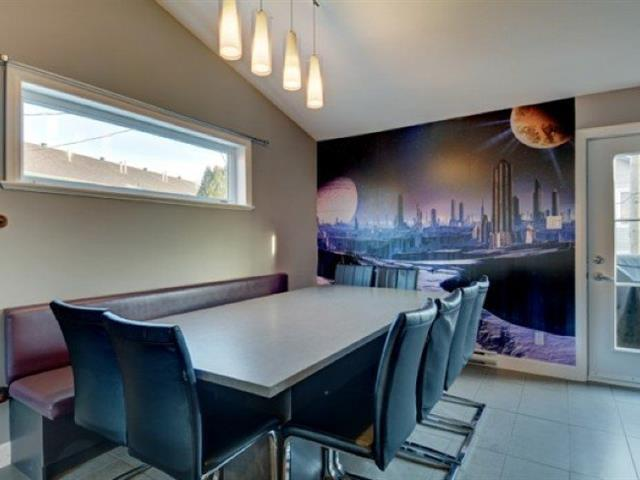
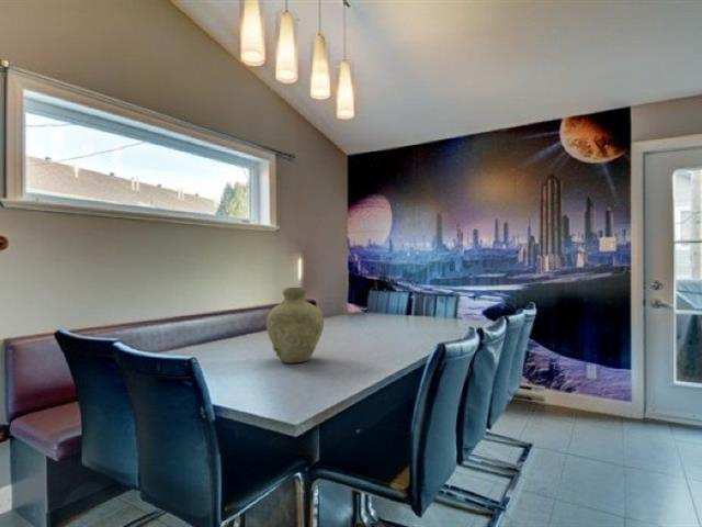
+ vase [265,287,325,365]
